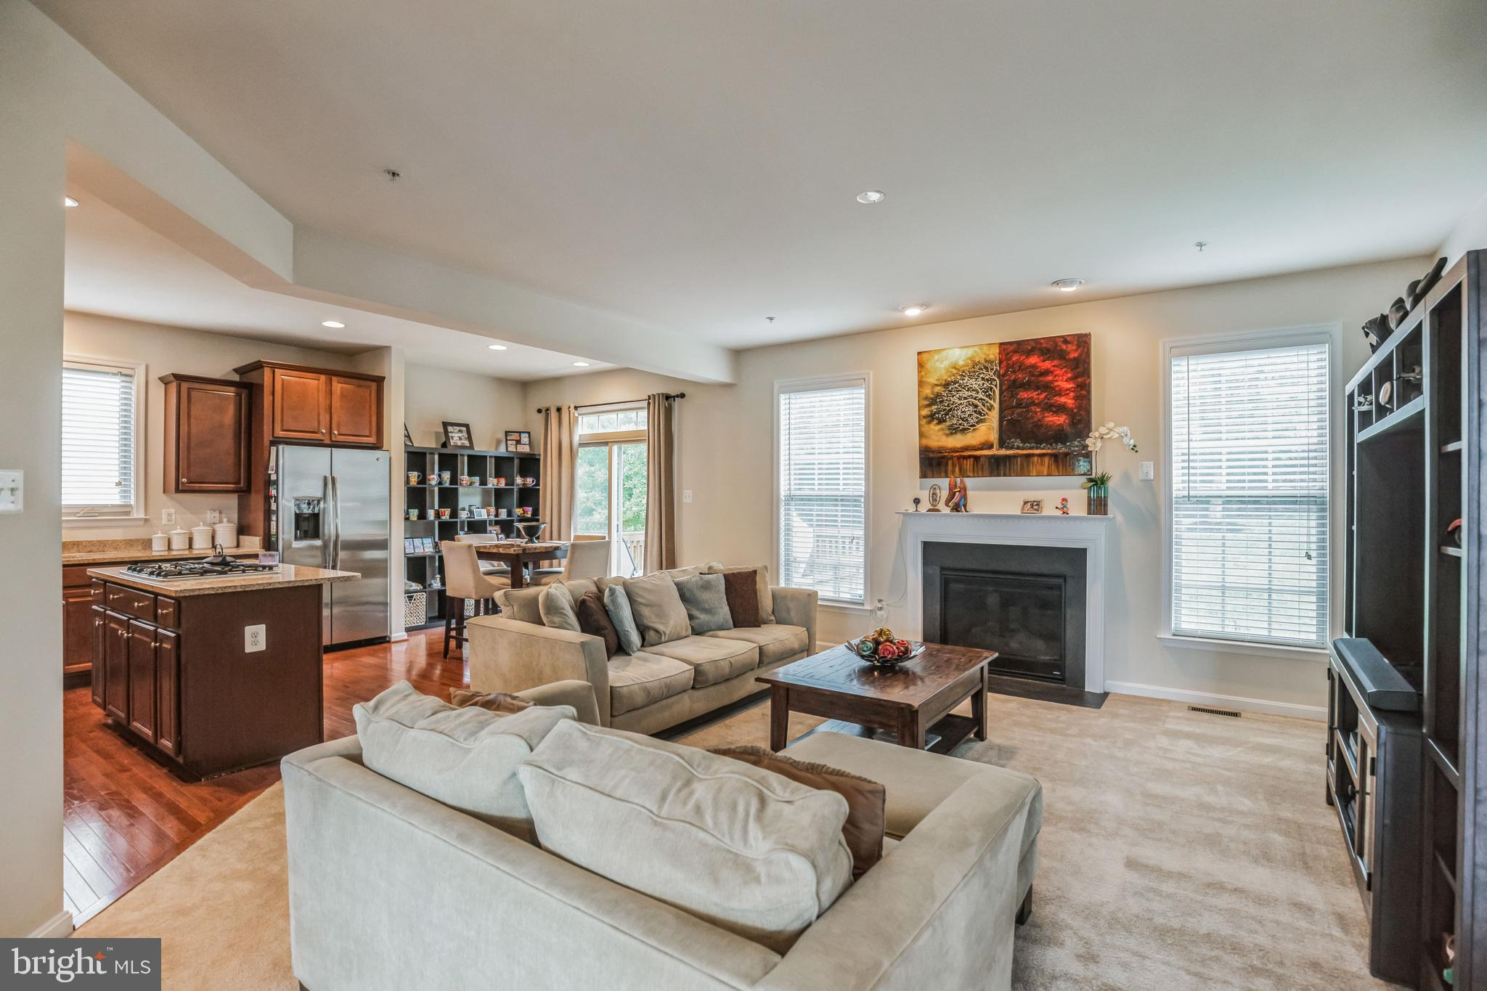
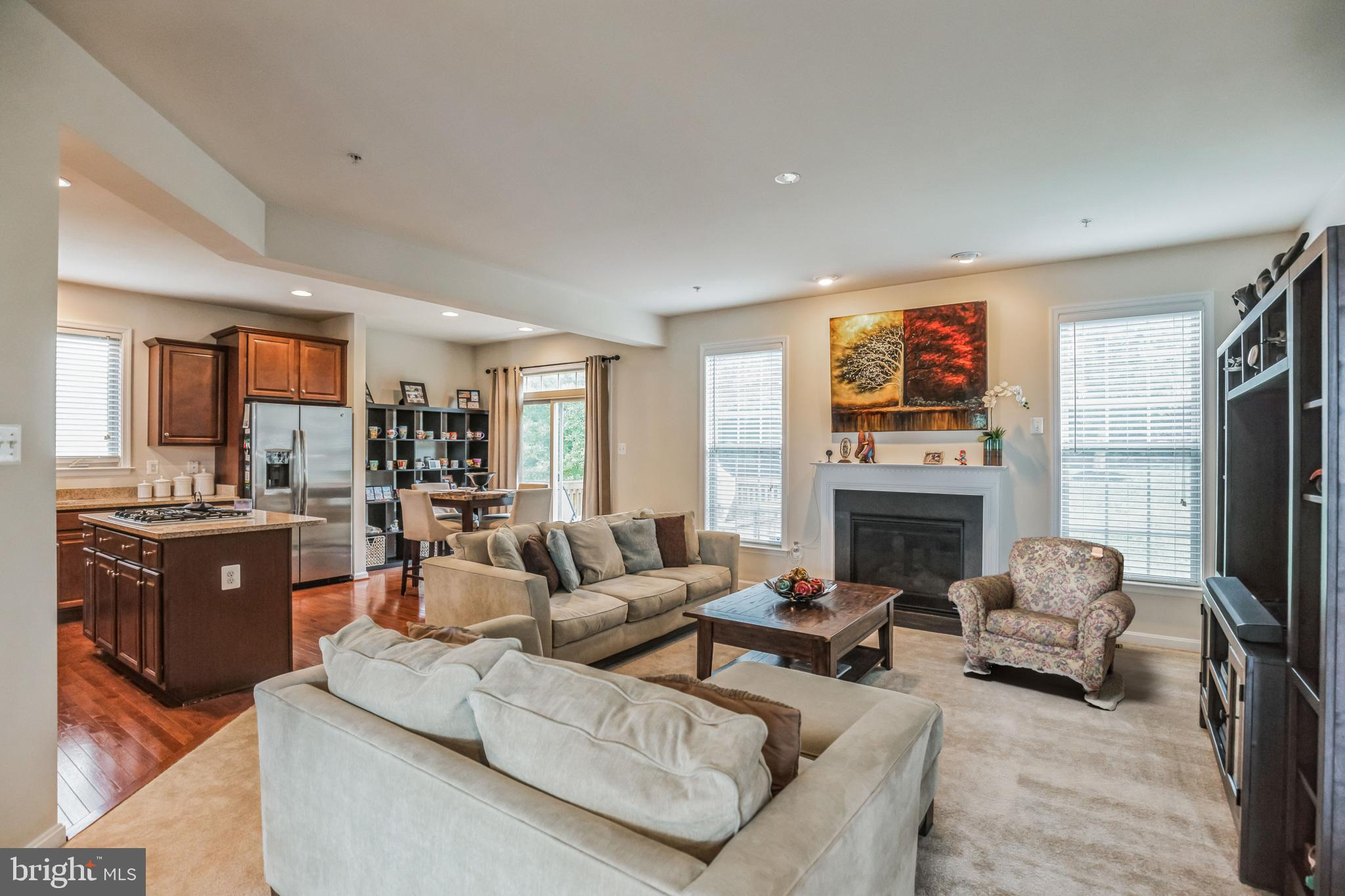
+ armchair [947,536,1136,711]
